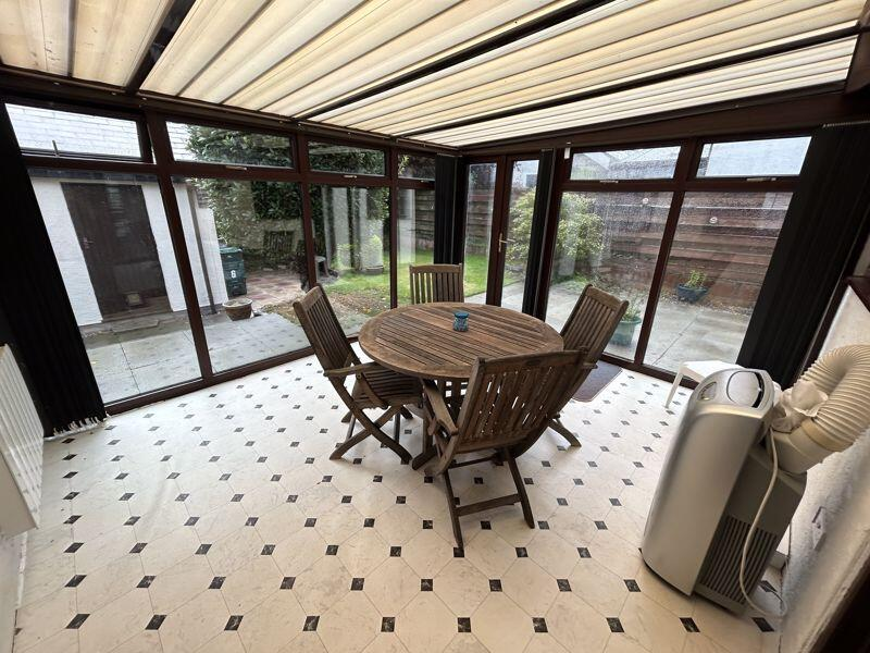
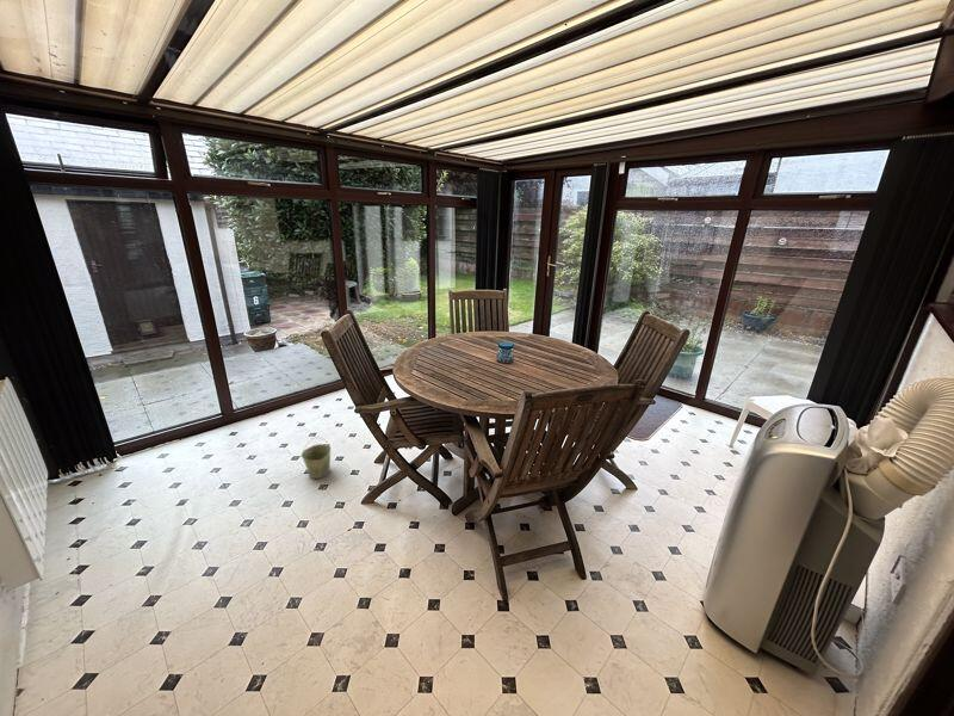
+ bucket [301,436,332,480]
